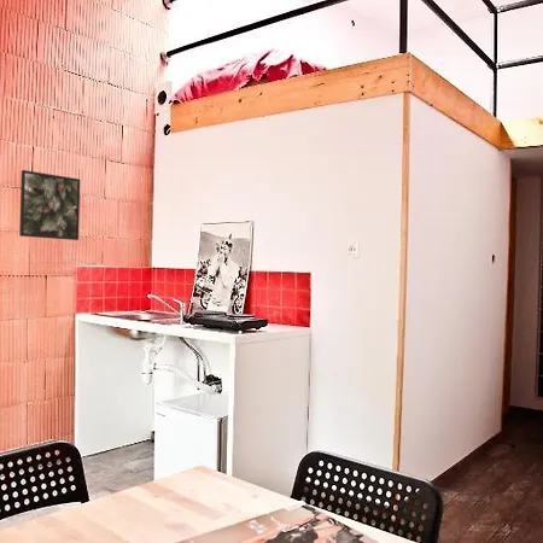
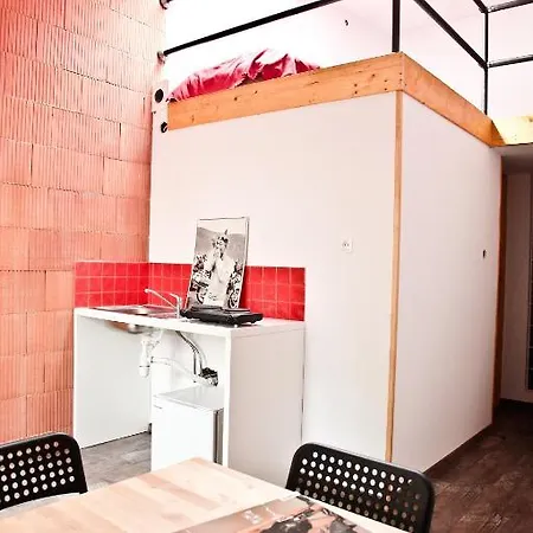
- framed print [18,169,81,241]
